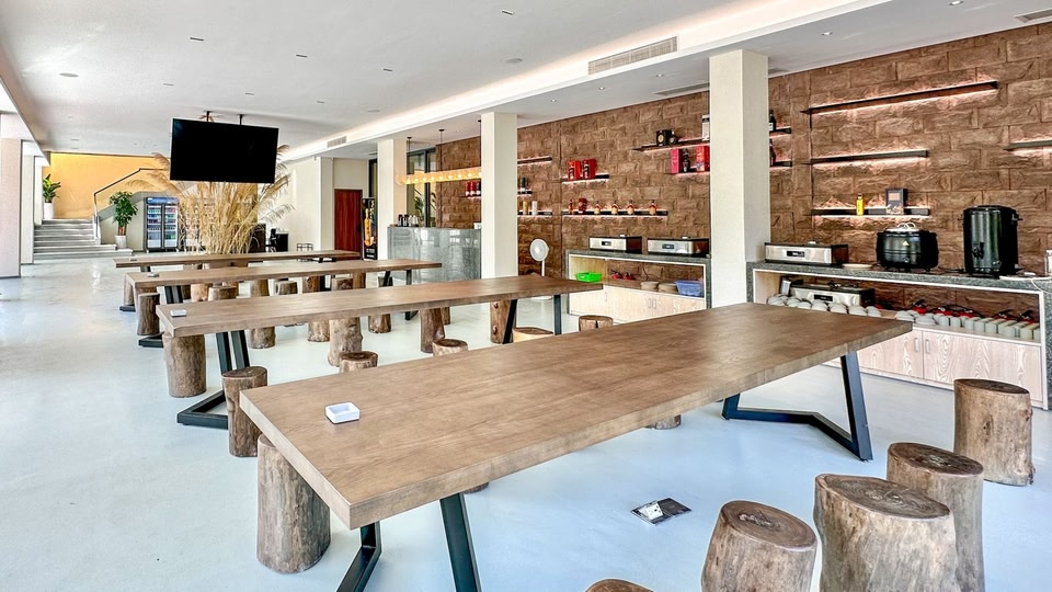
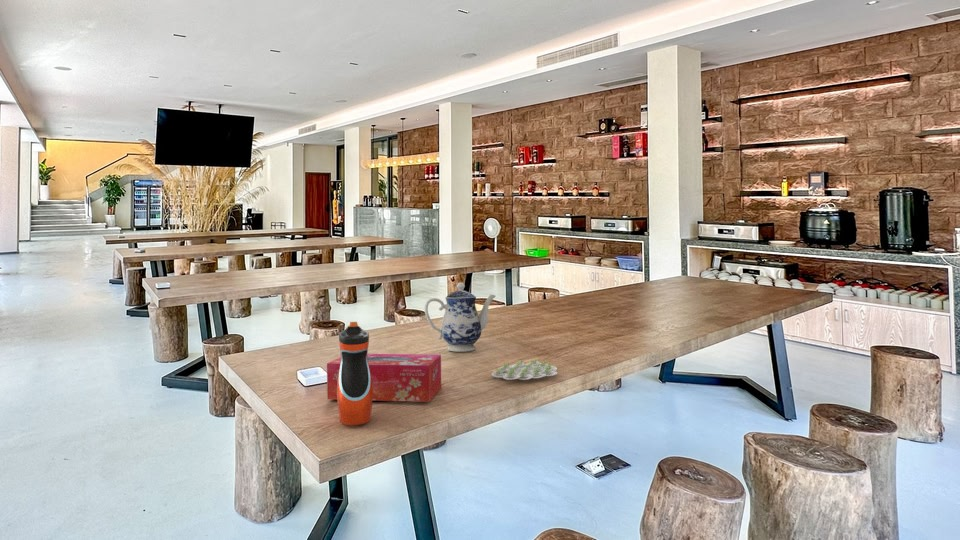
+ tissue box [326,353,442,403]
+ water bottle [336,321,373,426]
+ teacup [491,358,558,381]
+ teapot [424,282,497,353]
